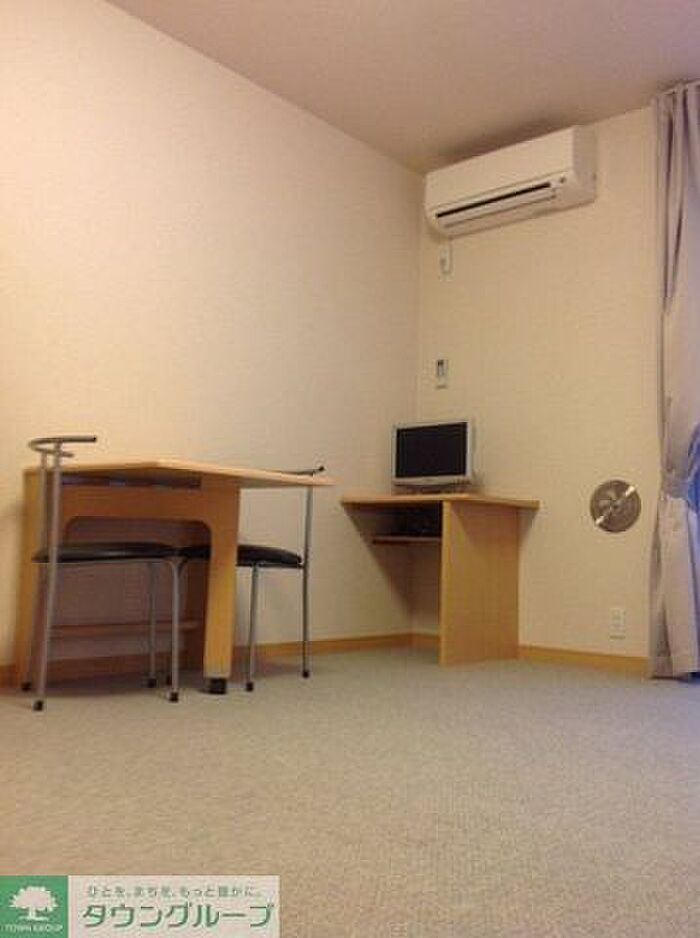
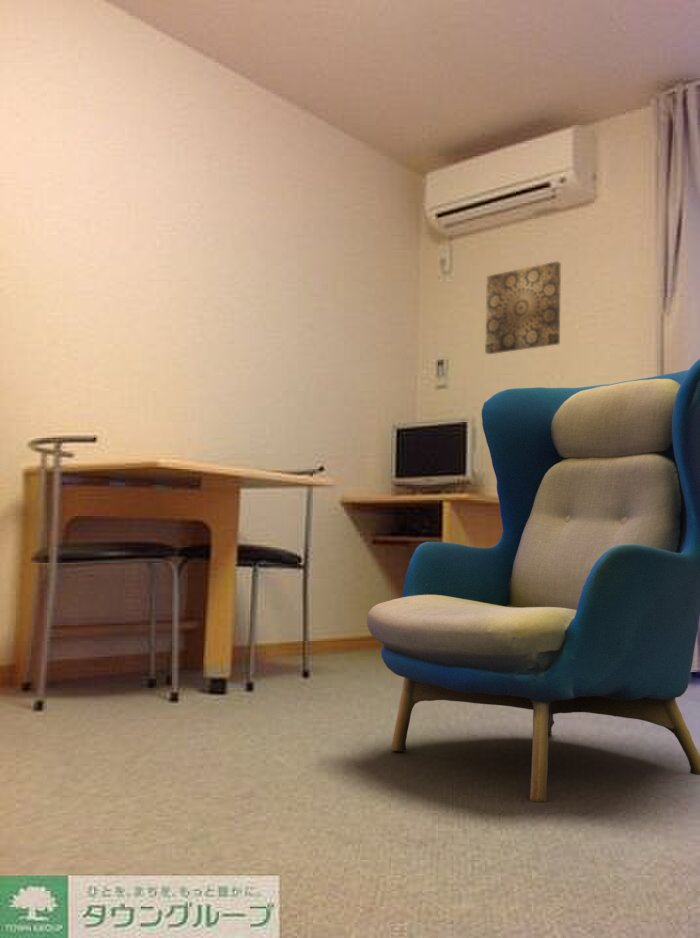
+ armchair [366,358,700,803]
+ wall art [484,260,562,355]
